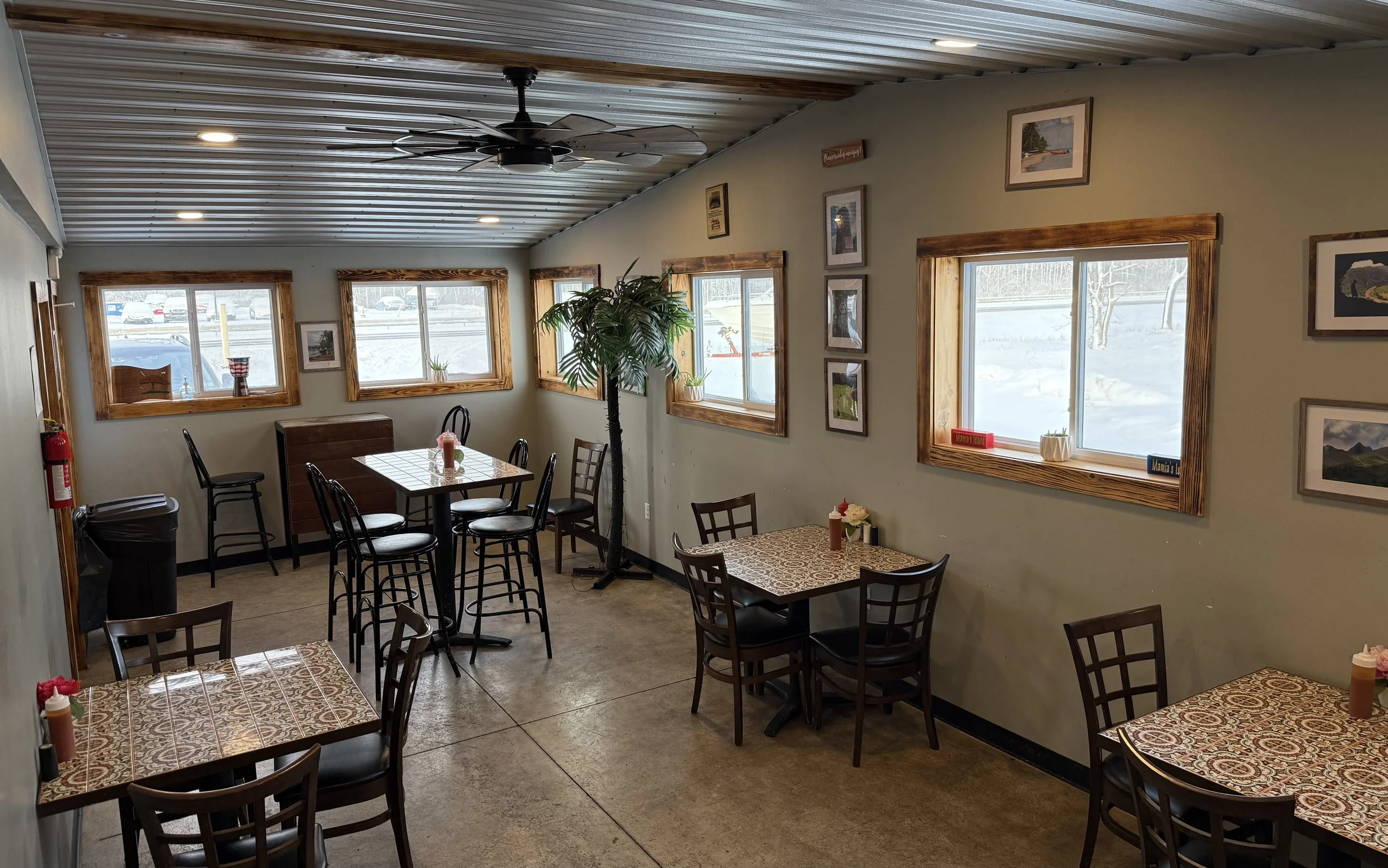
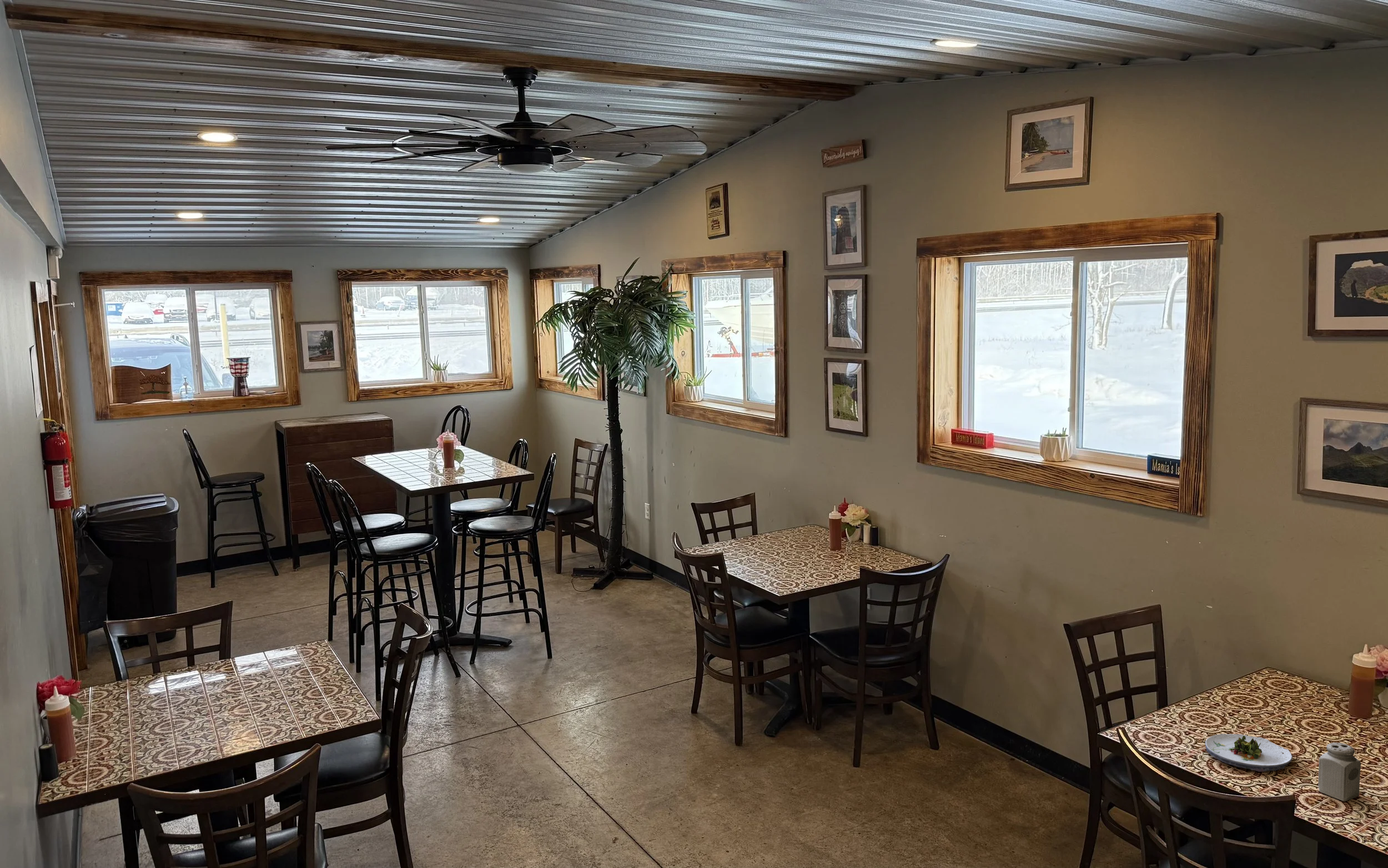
+ salt shaker [1317,742,1361,802]
+ salad plate [1205,733,1293,772]
